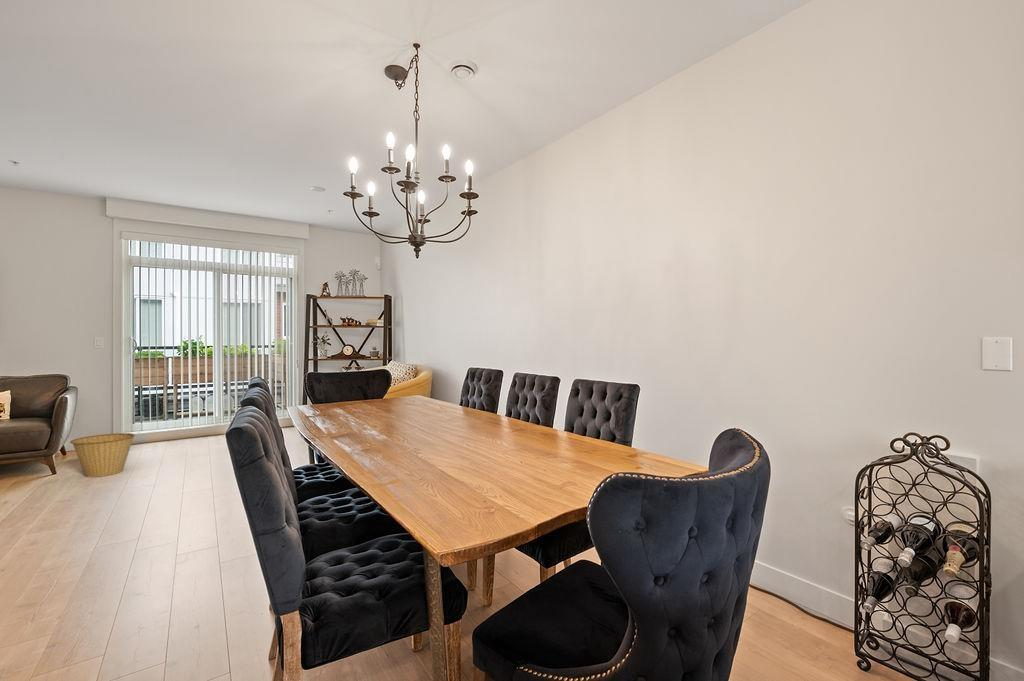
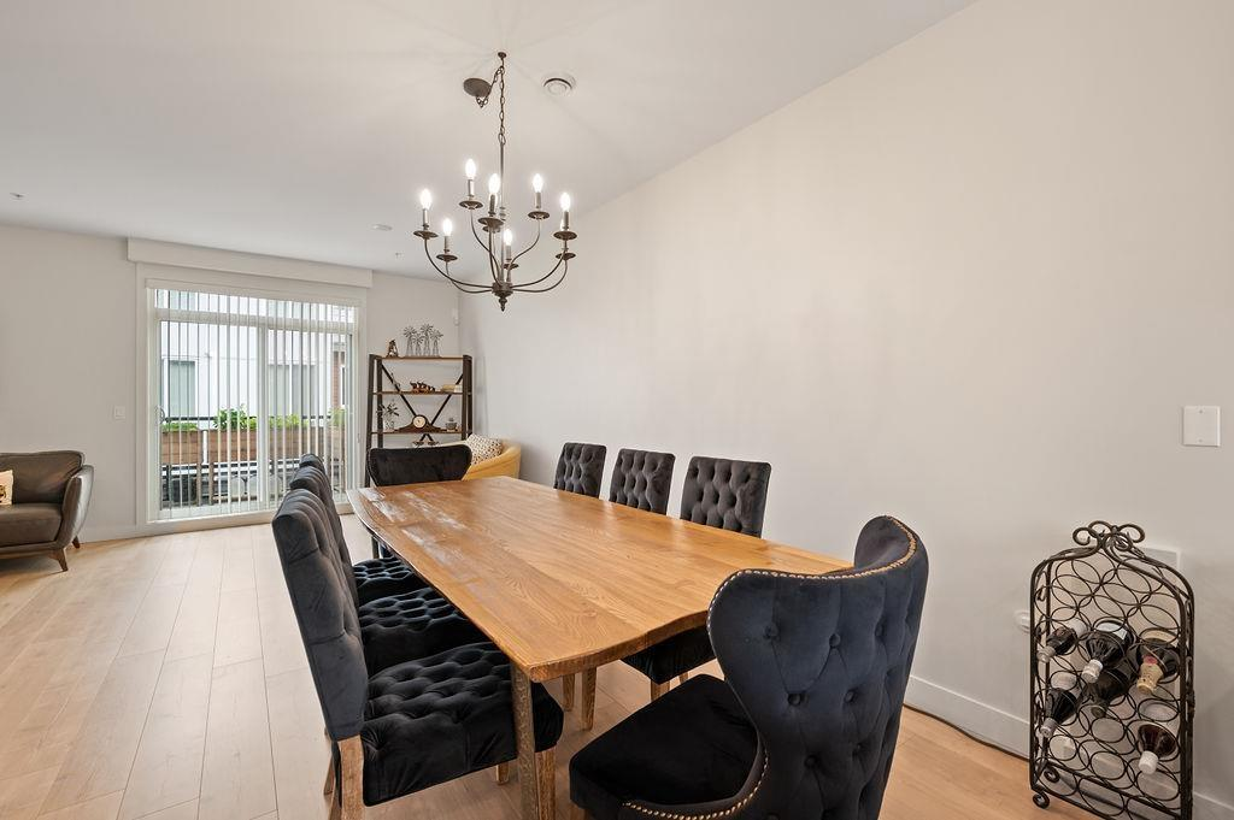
- basket [69,432,136,478]
